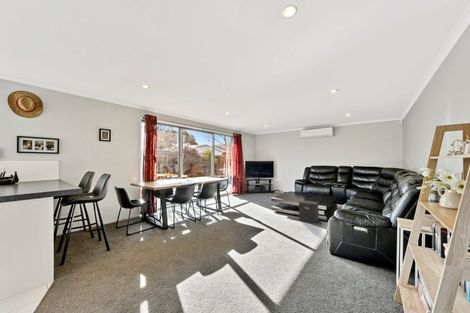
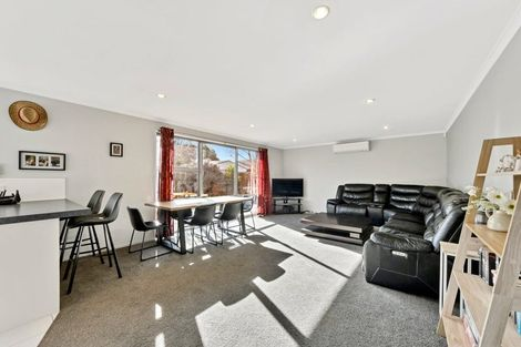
- speaker [298,199,320,224]
